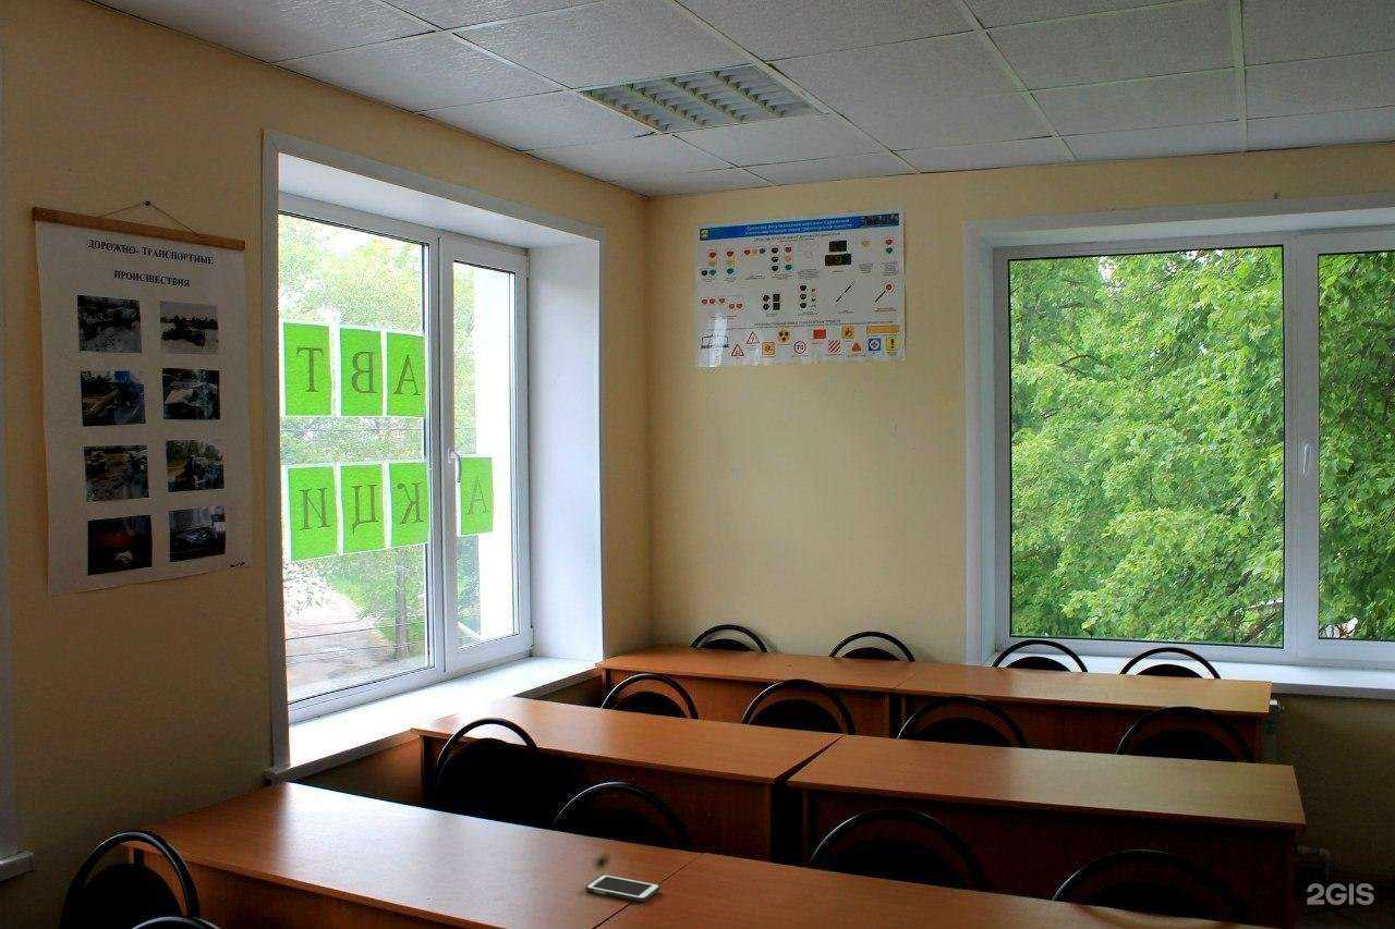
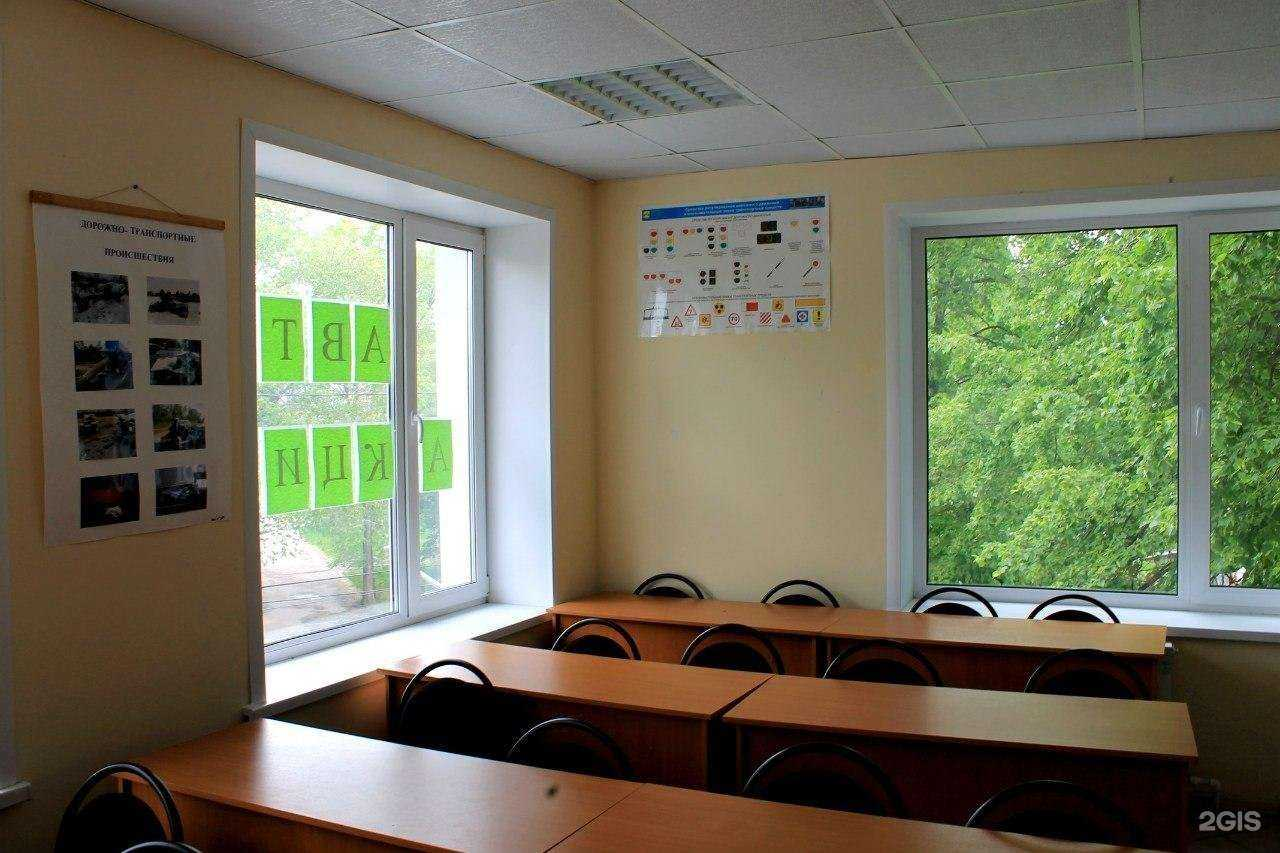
- cell phone [584,873,662,903]
